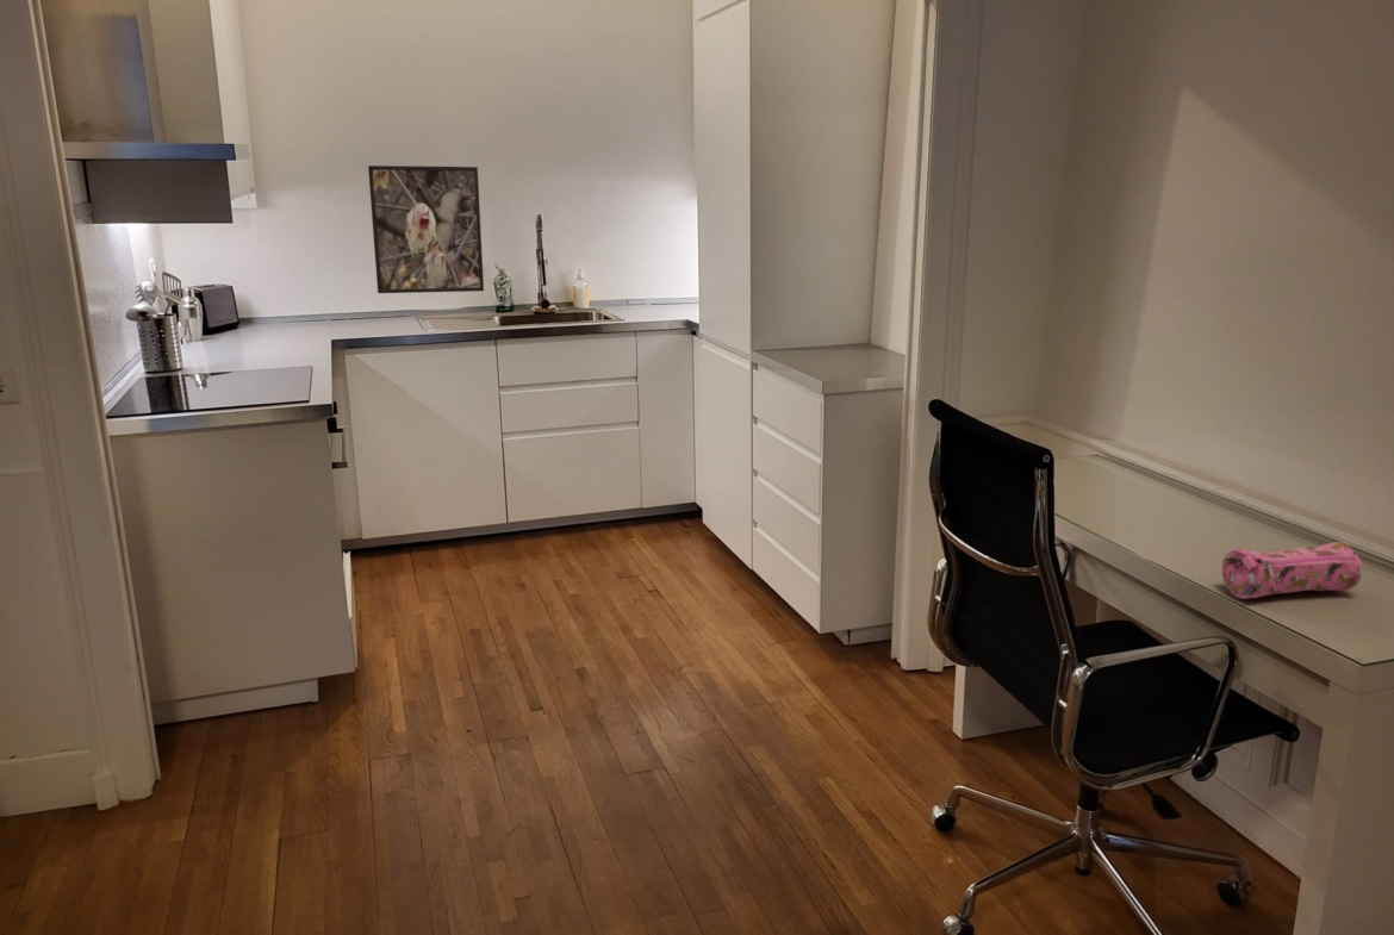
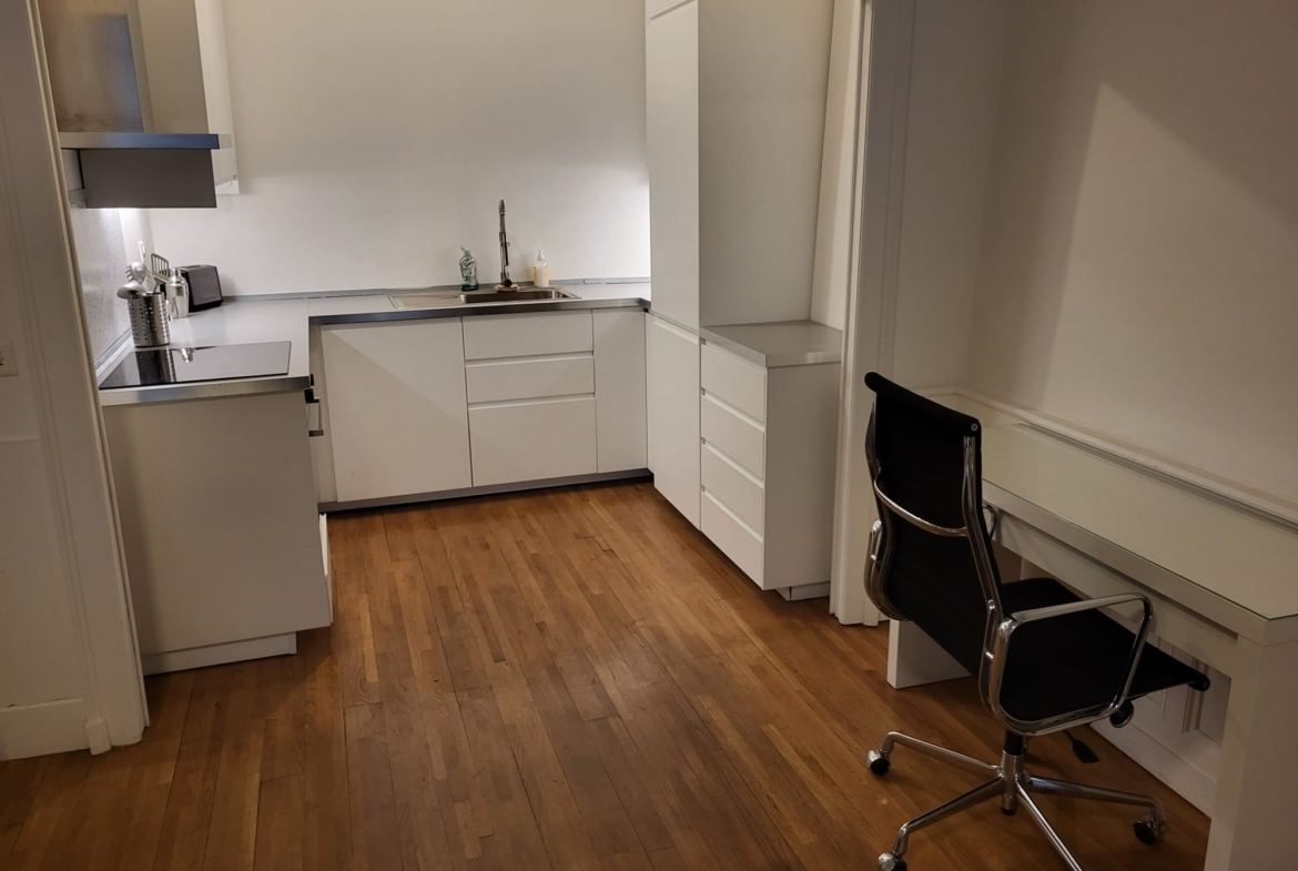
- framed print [367,164,485,294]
- pencil case [1221,541,1364,600]
